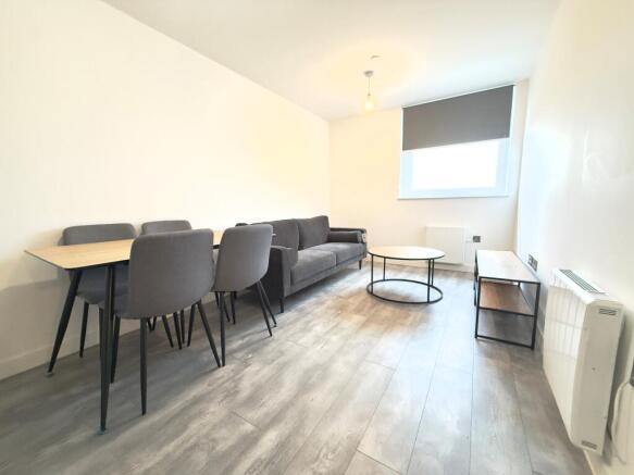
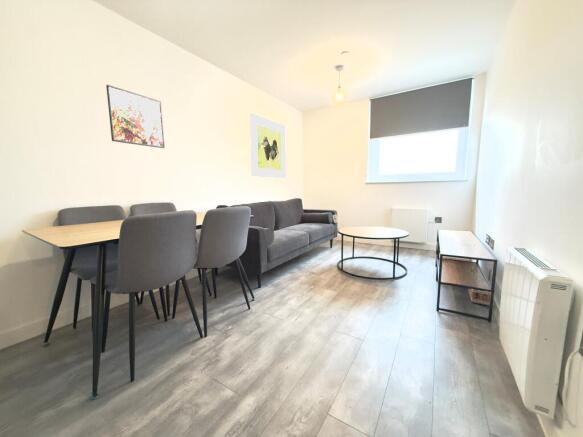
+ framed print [105,84,166,149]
+ basket [468,265,493,307]
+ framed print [249,112,287,179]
